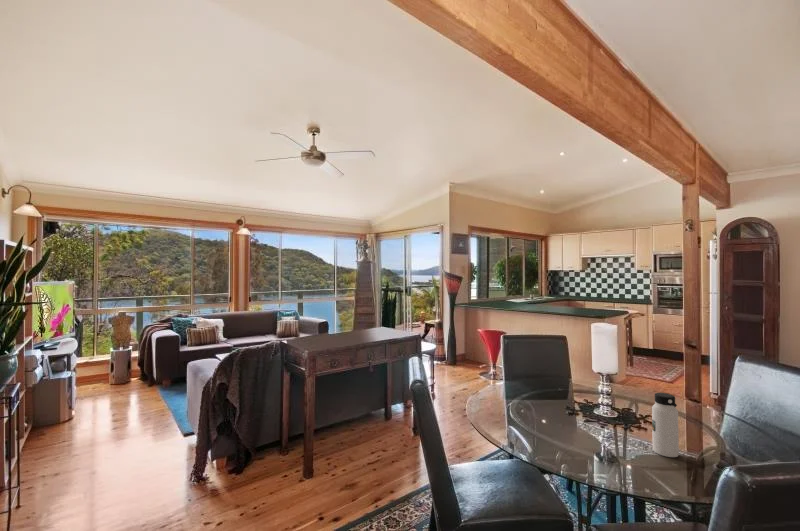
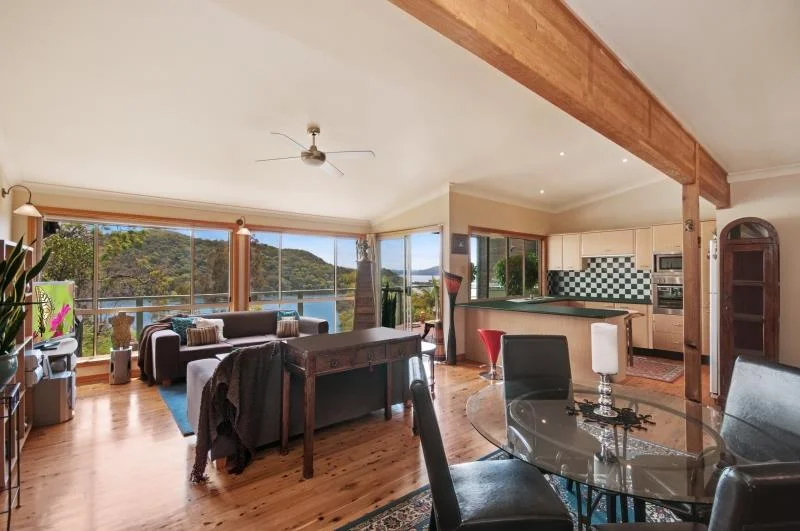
- water bottle [651,392,680,458]
